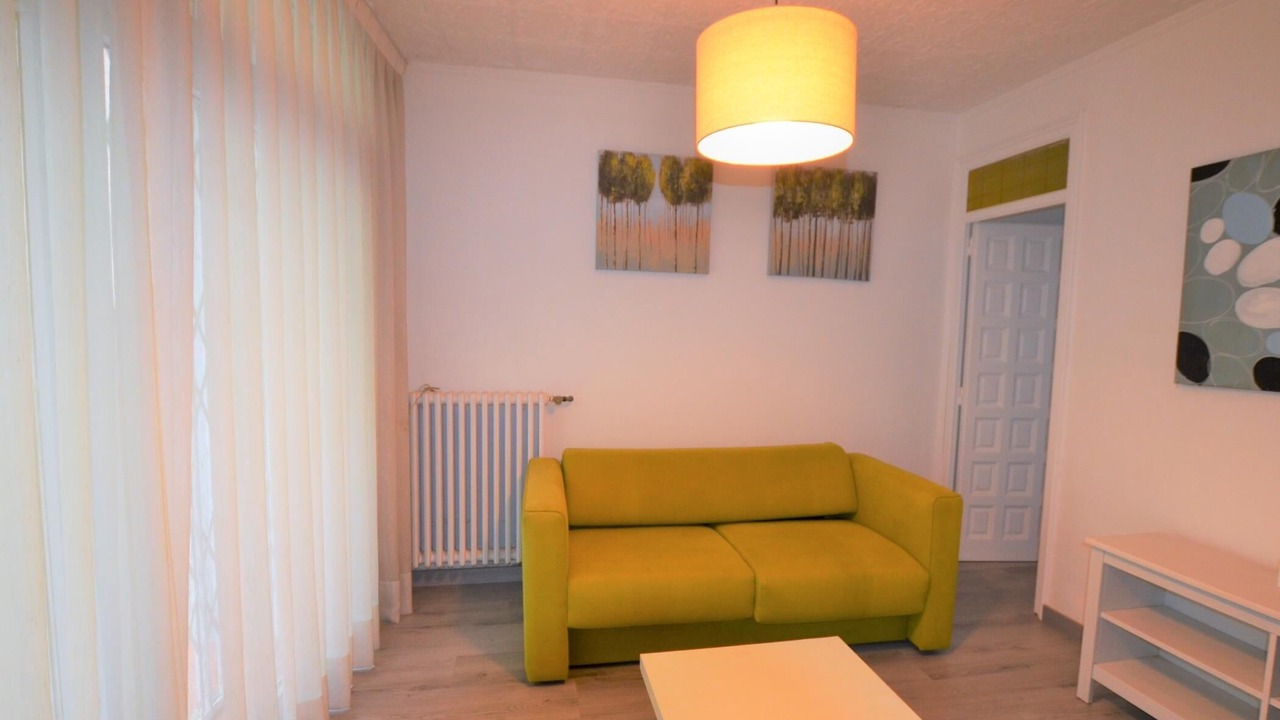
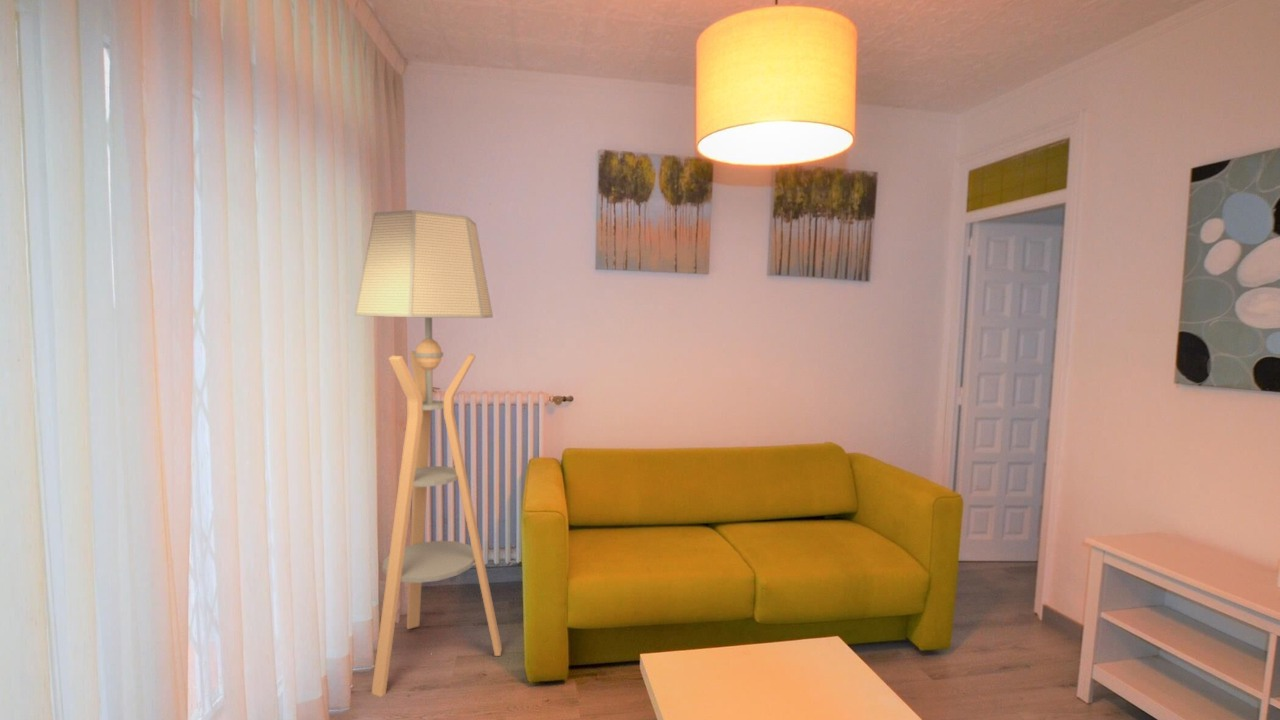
+ floor lamp [354,209,503,698]
